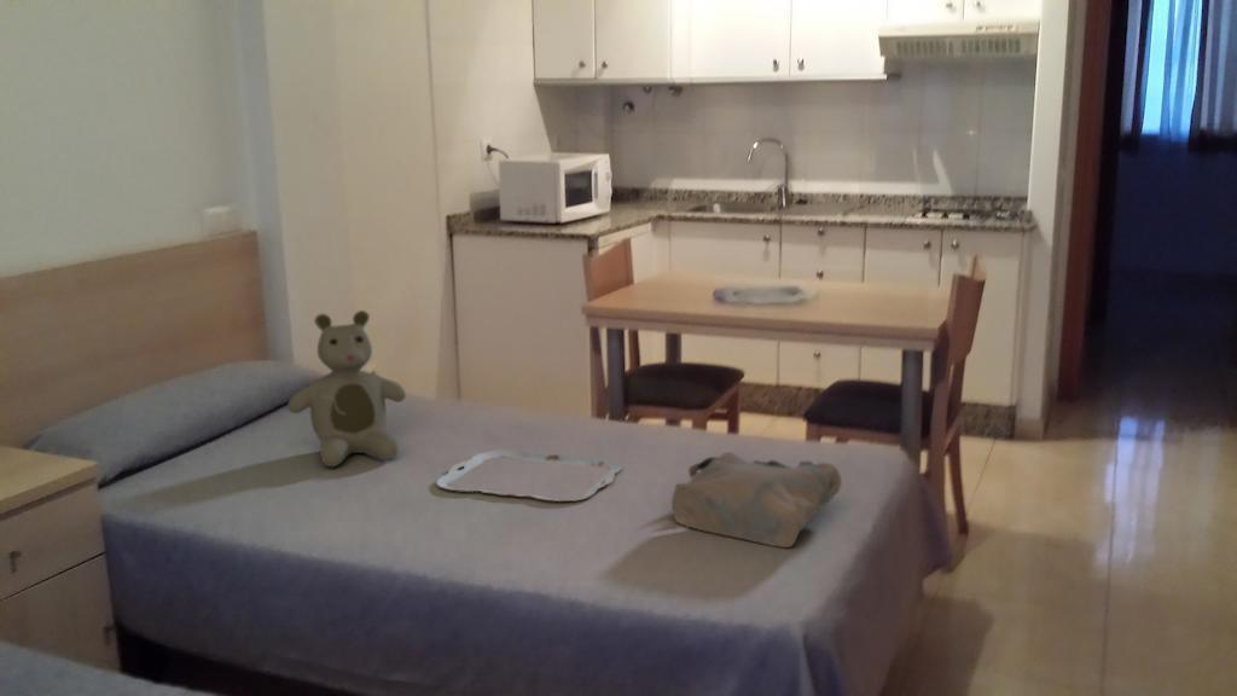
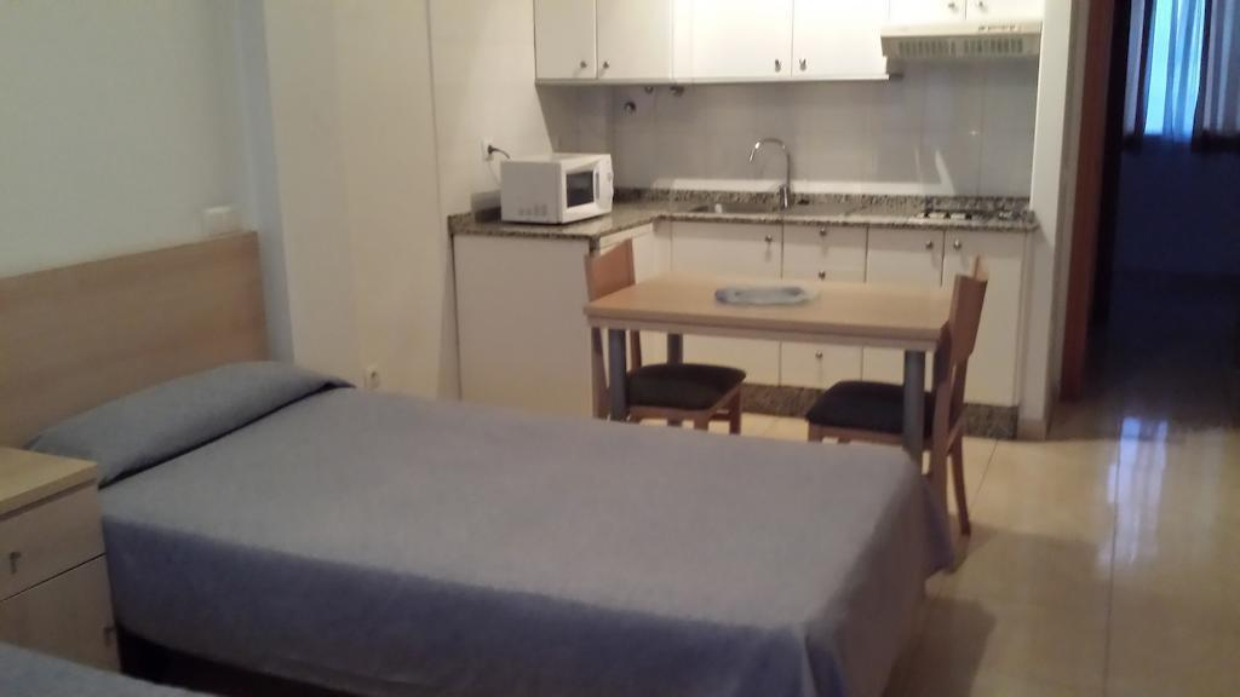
- teddy bear [286,309,407,468]
- tote bag [670,451,842,549]
- serving tray [435,448,623,503]
